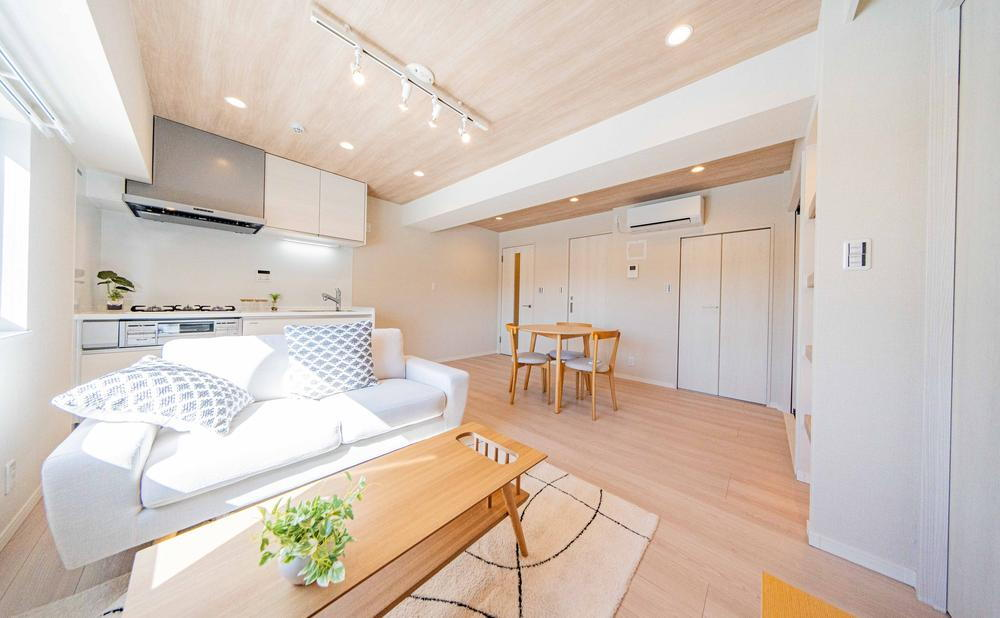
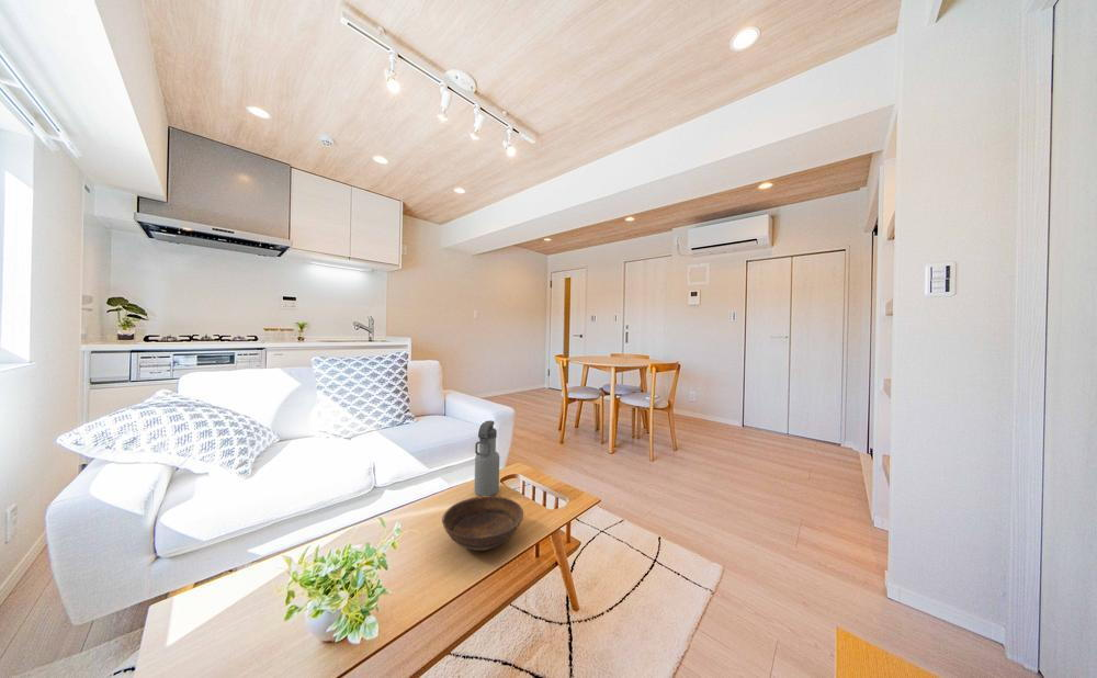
+ bowl [441,495,524,552]
+ water bottle [474,419,500,496]
